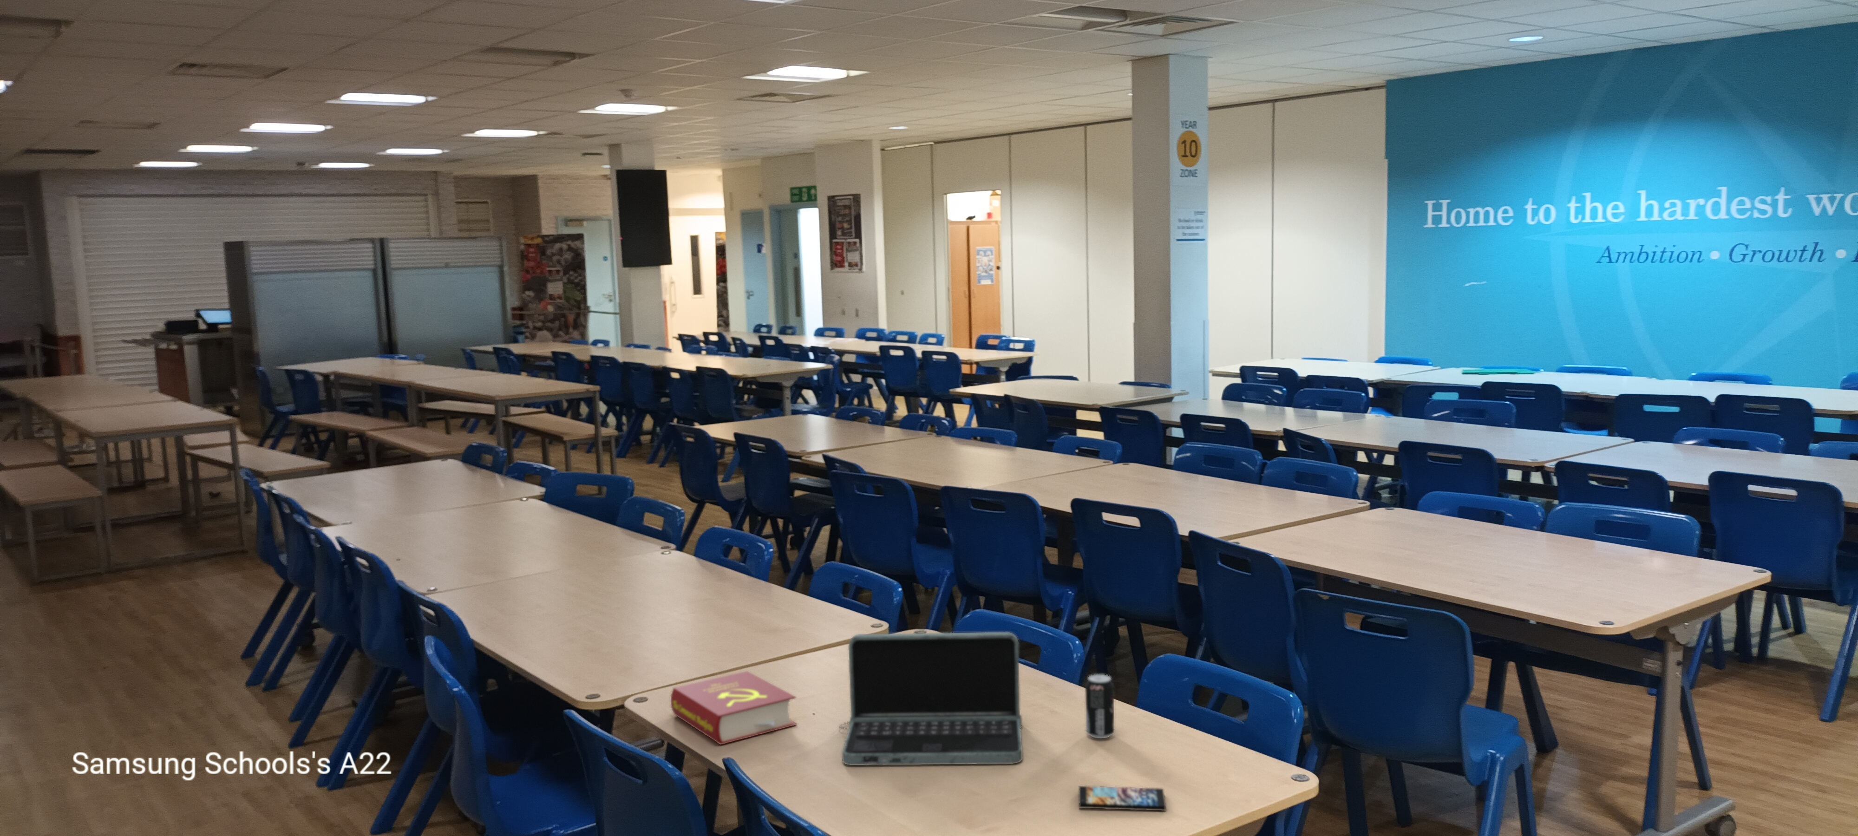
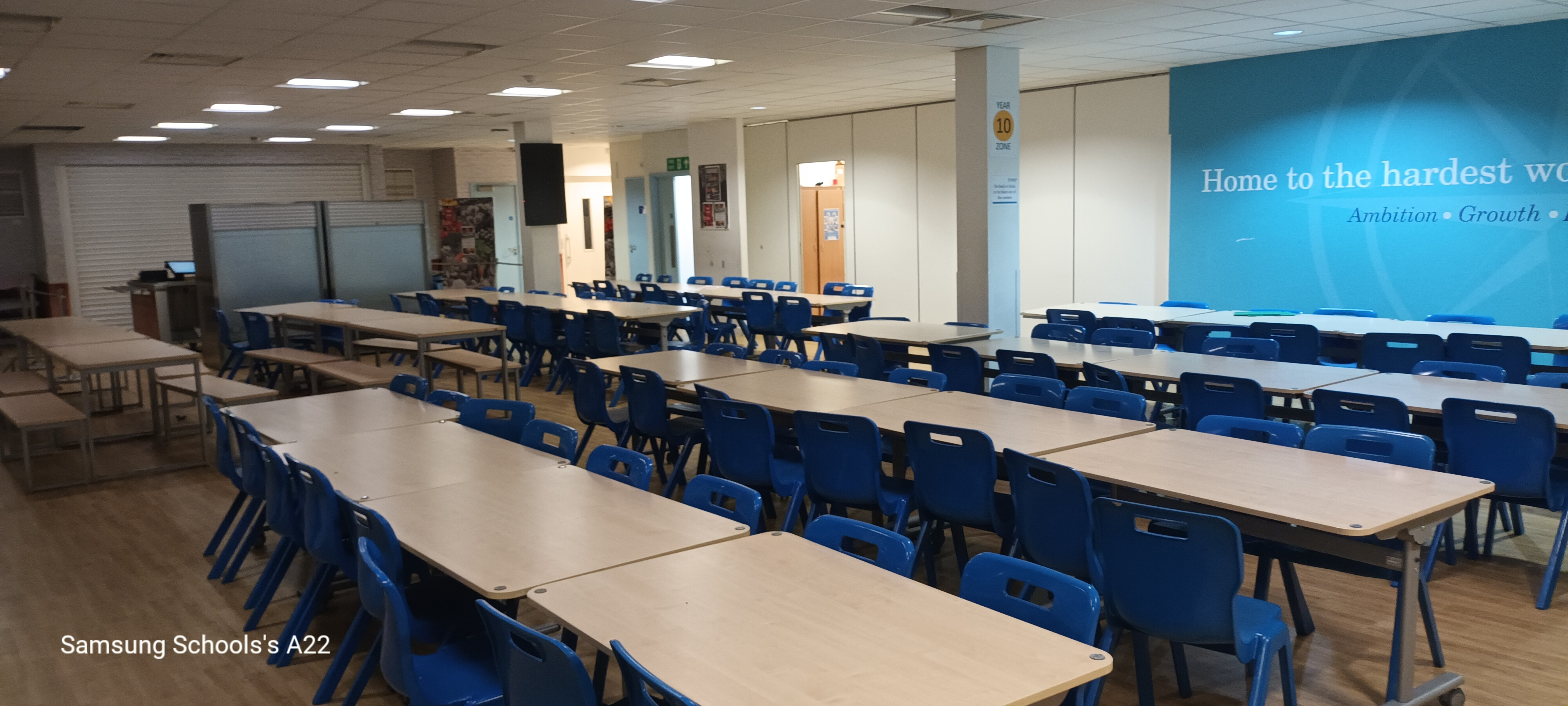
- laptop [839,631,1023,766]
- beverage can [1084,674,1115,739]
- book [671,670,797,745]
- smartphone [1078,785,1166,811]
